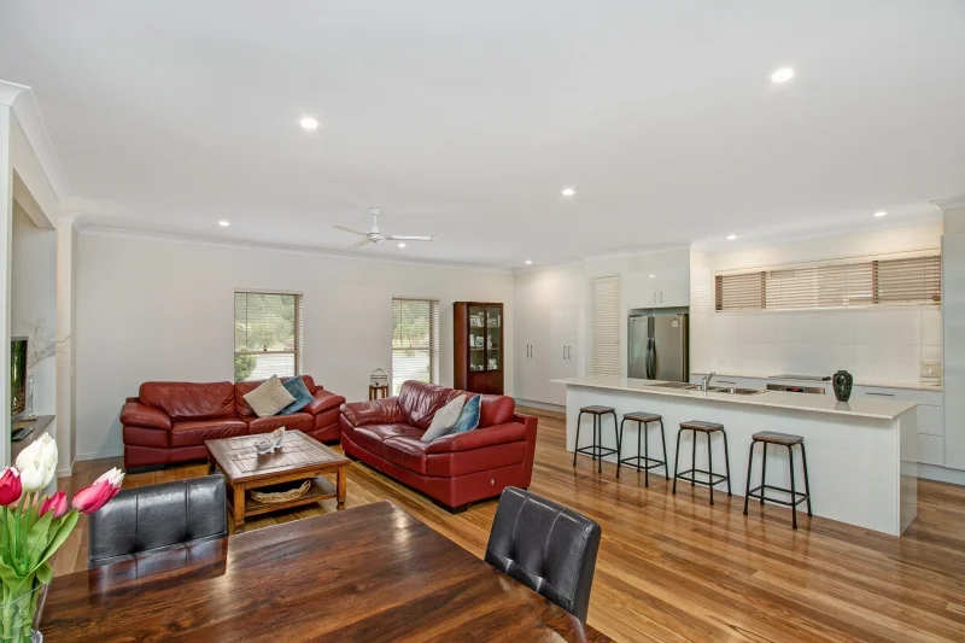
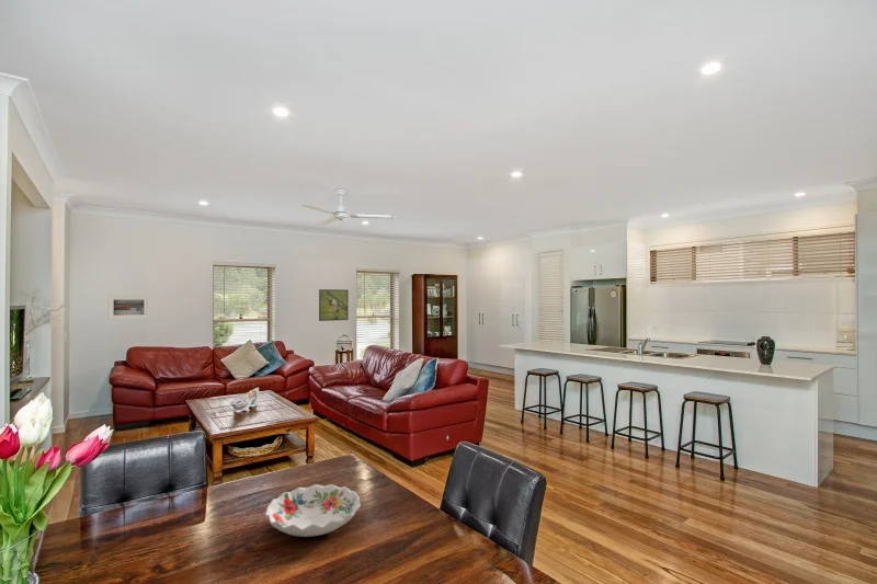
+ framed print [106,294,150,321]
+ decorative bowl [264,483,362,538]
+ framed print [318,288,350,322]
